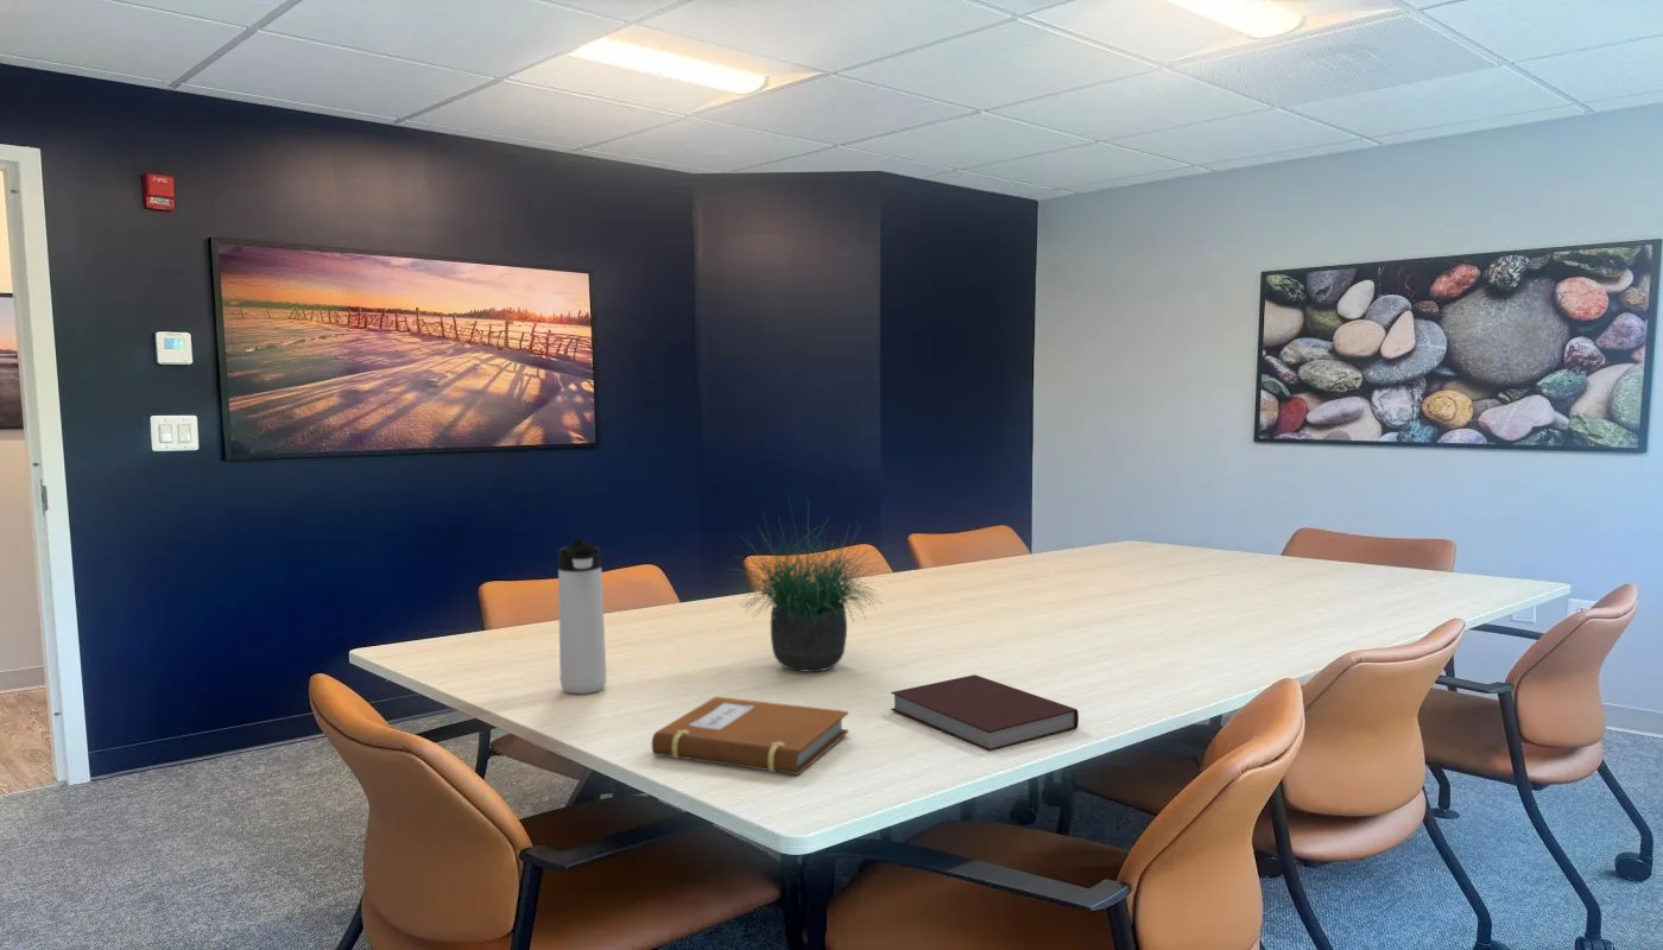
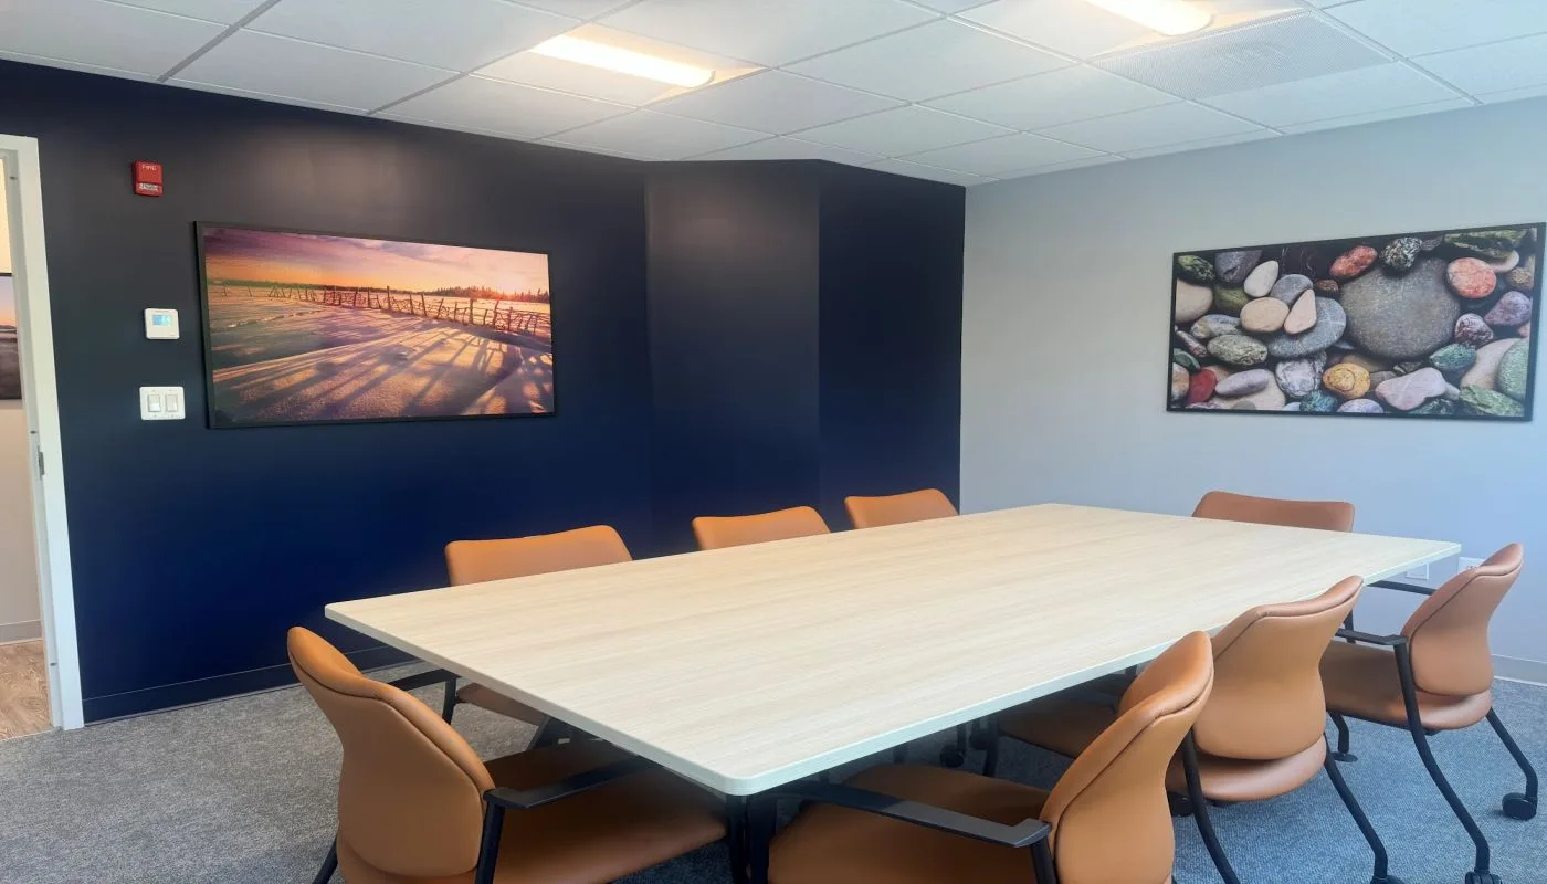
- notebook [890,673,1080,752]
- notebook [651,696,849,775]
- thermos bottle [557,538,607,695]
- potted plant [725,494,897,673]
